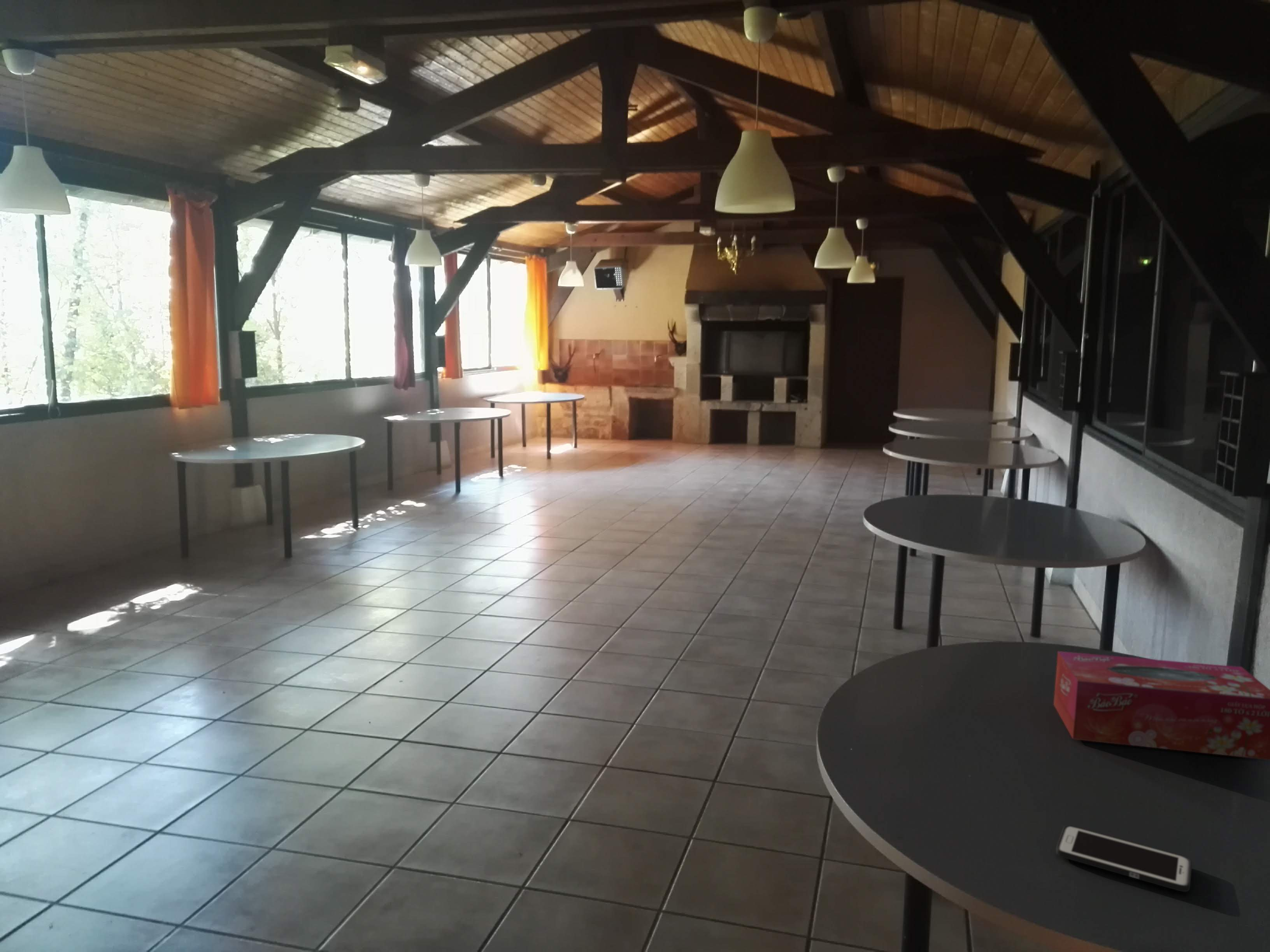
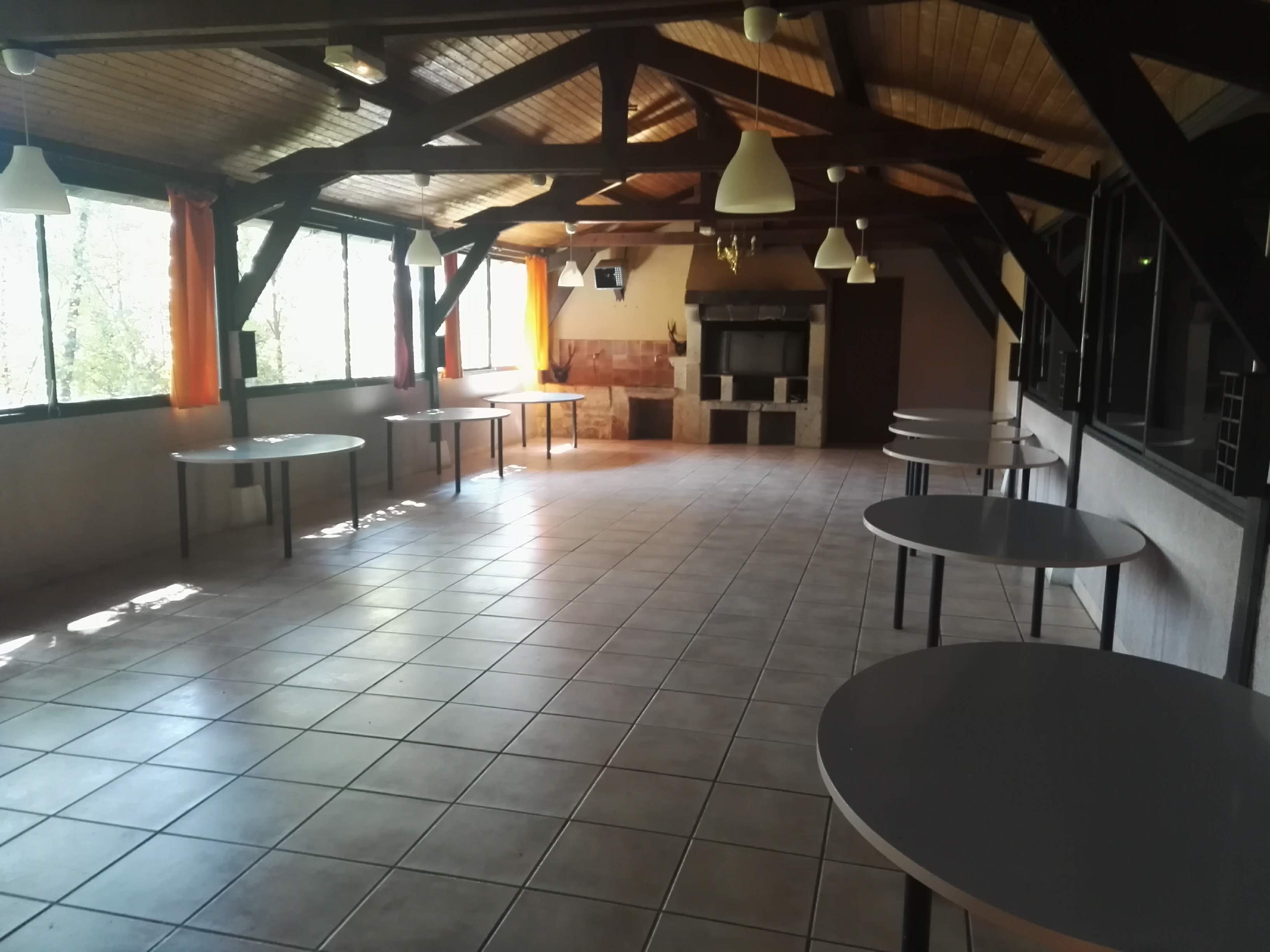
- cell phone [1056,825,1192,892]
- tissue box [1053,651,1270,760]
